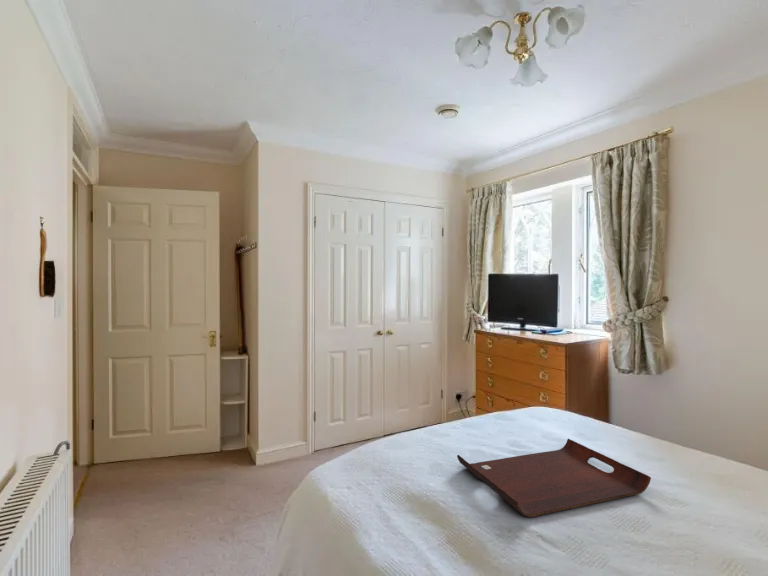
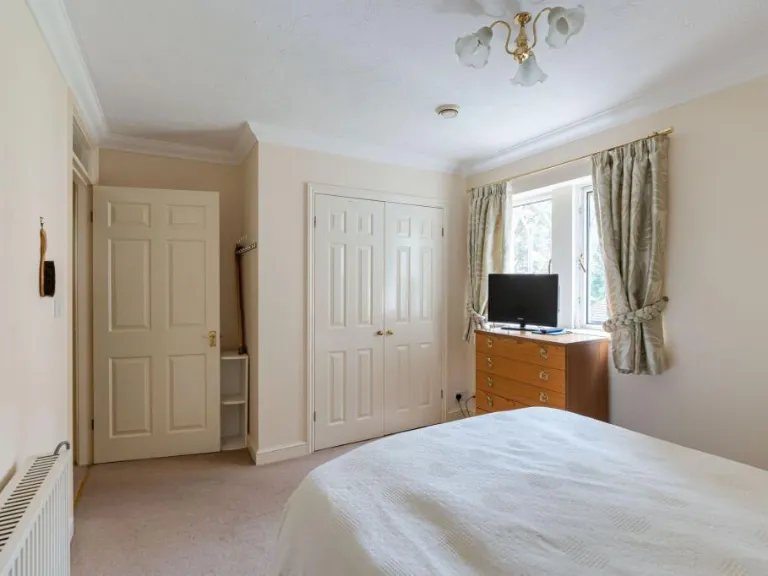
- serving tray [456,438,652,518]
